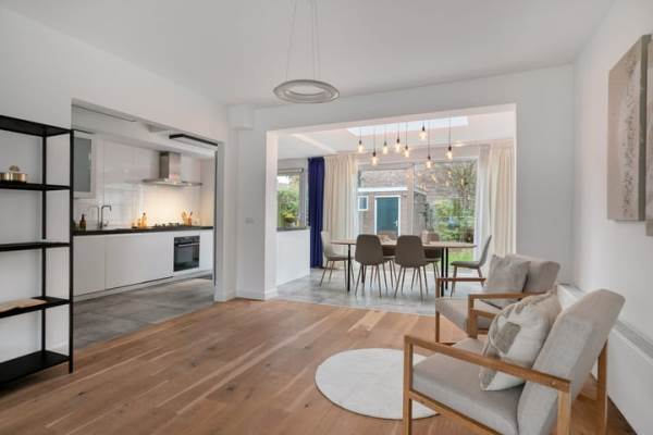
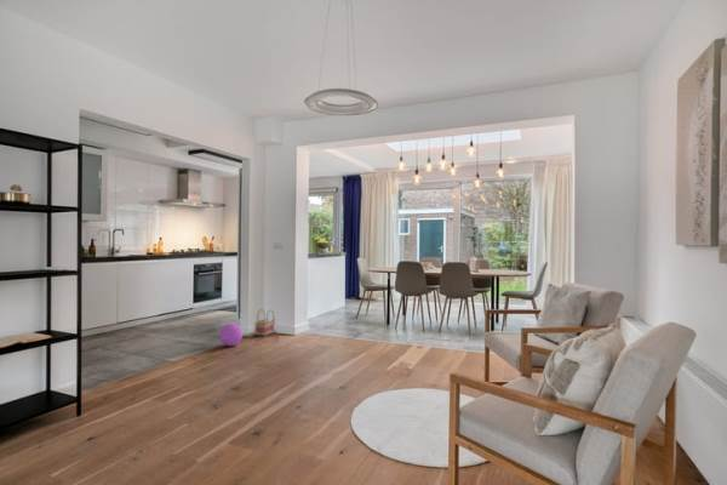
+ basket [253,308,277,337]
+ ball [218,323,244,347]
